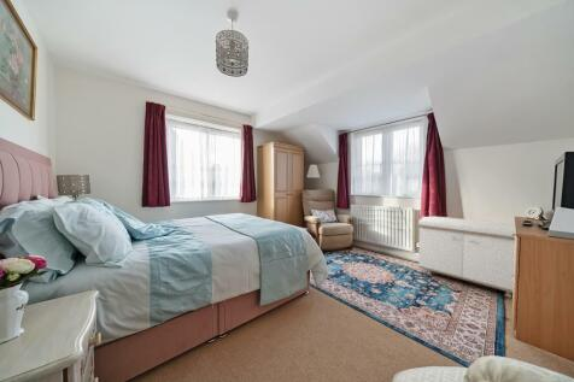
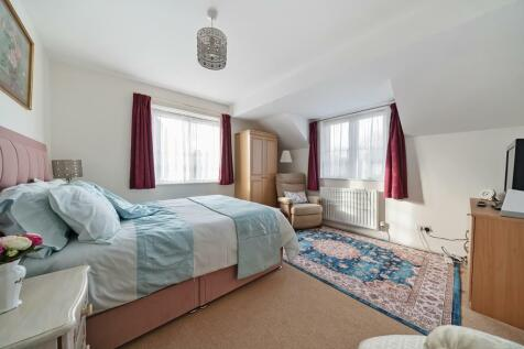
- storage bench [417,216,516,298]
